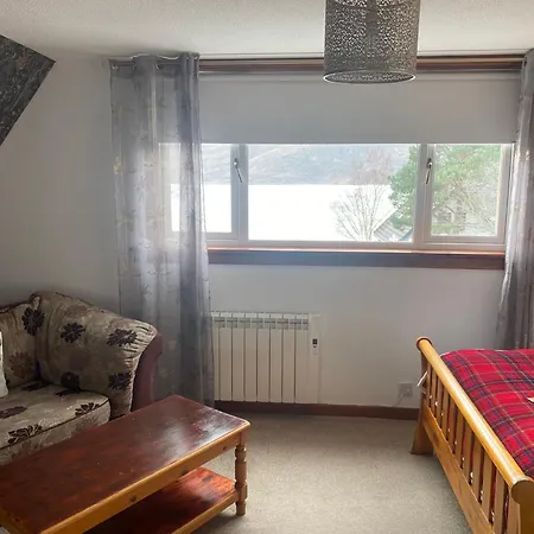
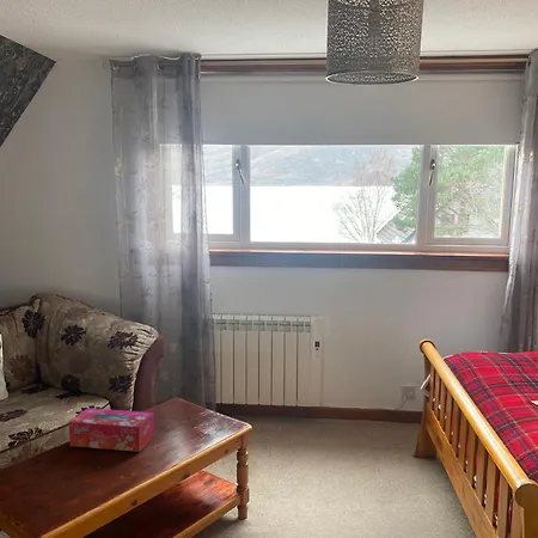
+ tissue box [68,406,155,453]
